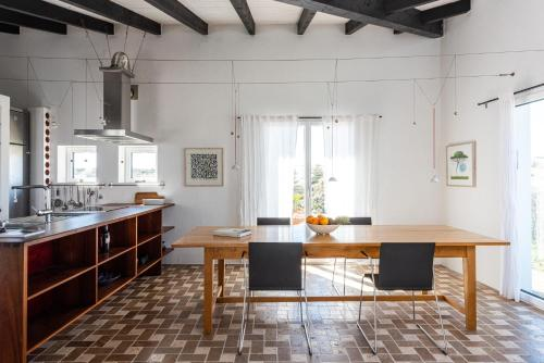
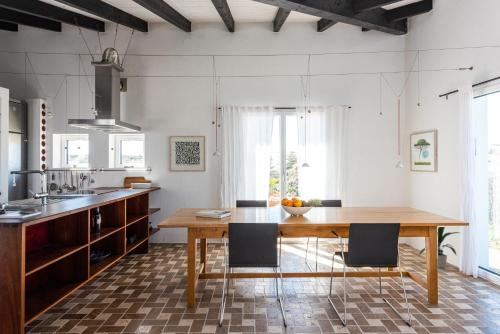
+ indoor plant [418,226,460,269]
